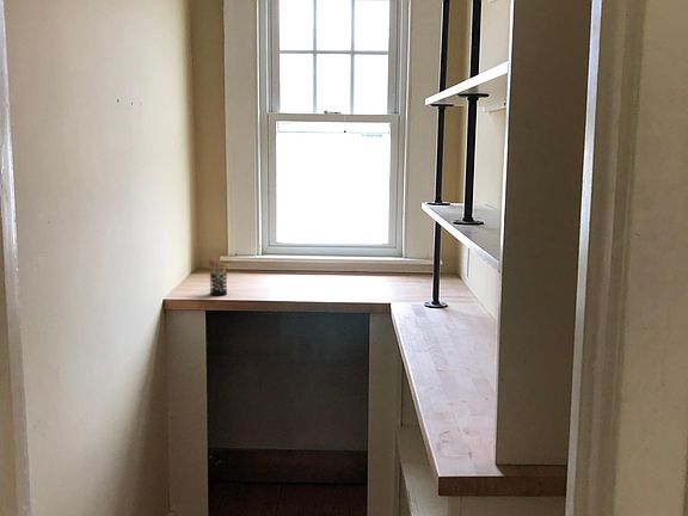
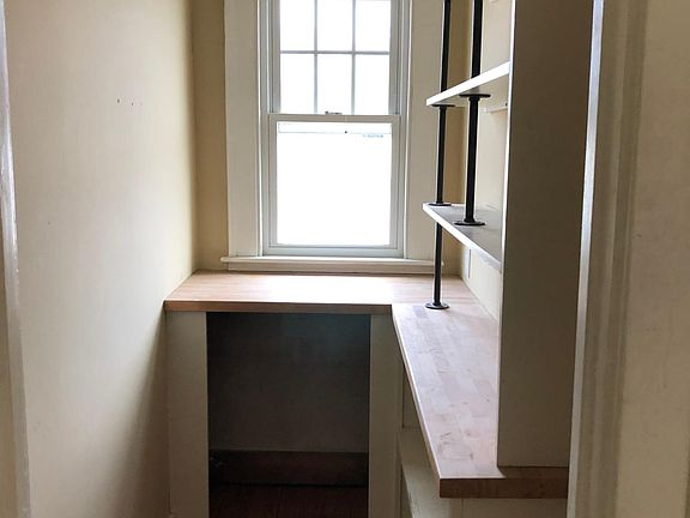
- pen holder [208,258,229,296]
